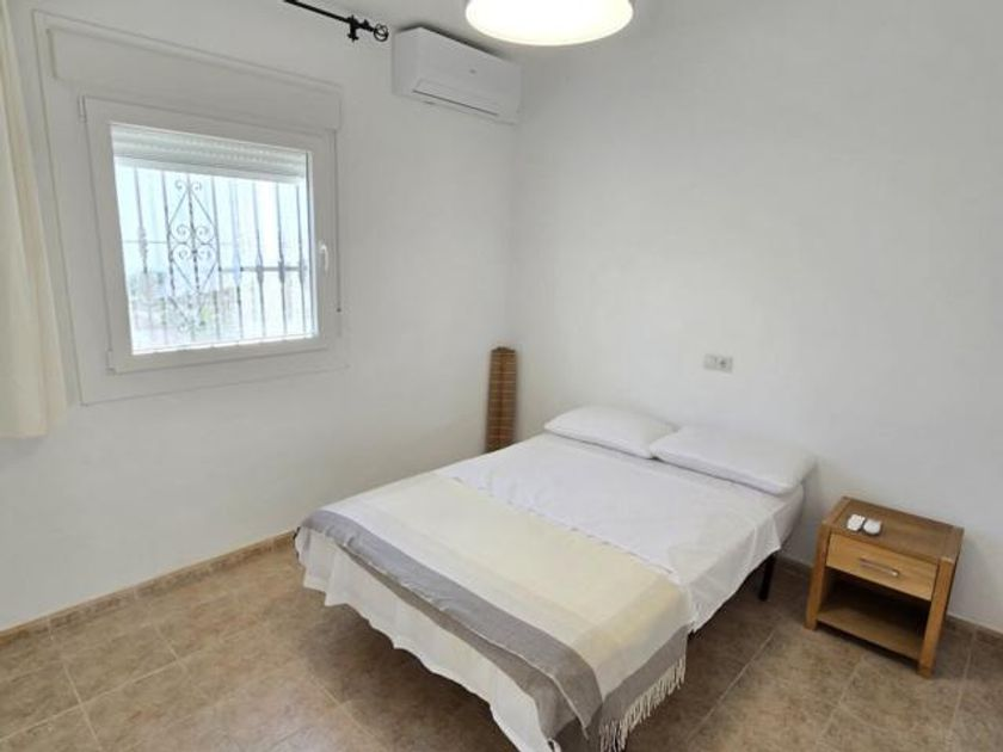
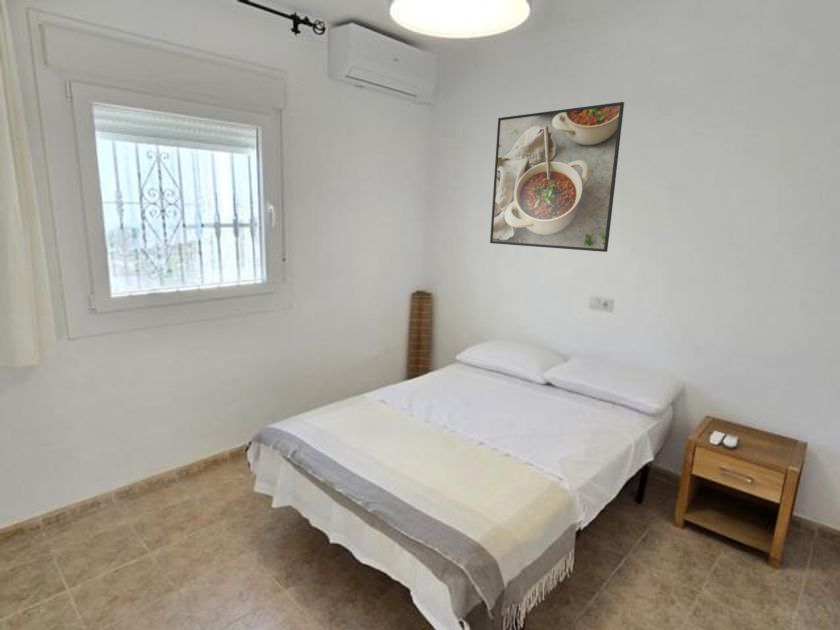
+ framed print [489,101,625,253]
